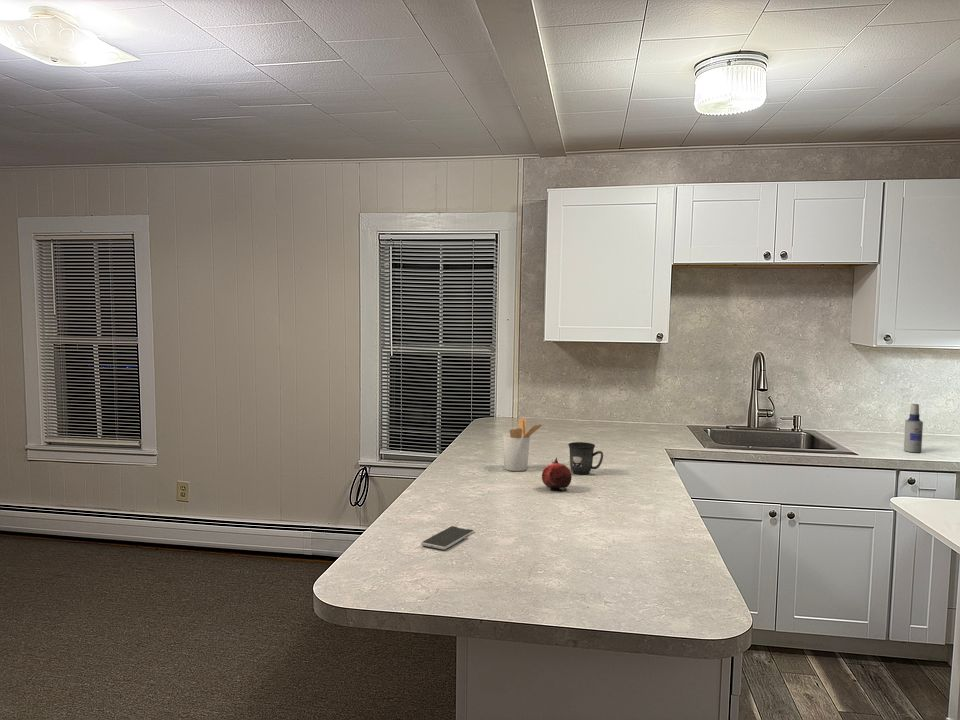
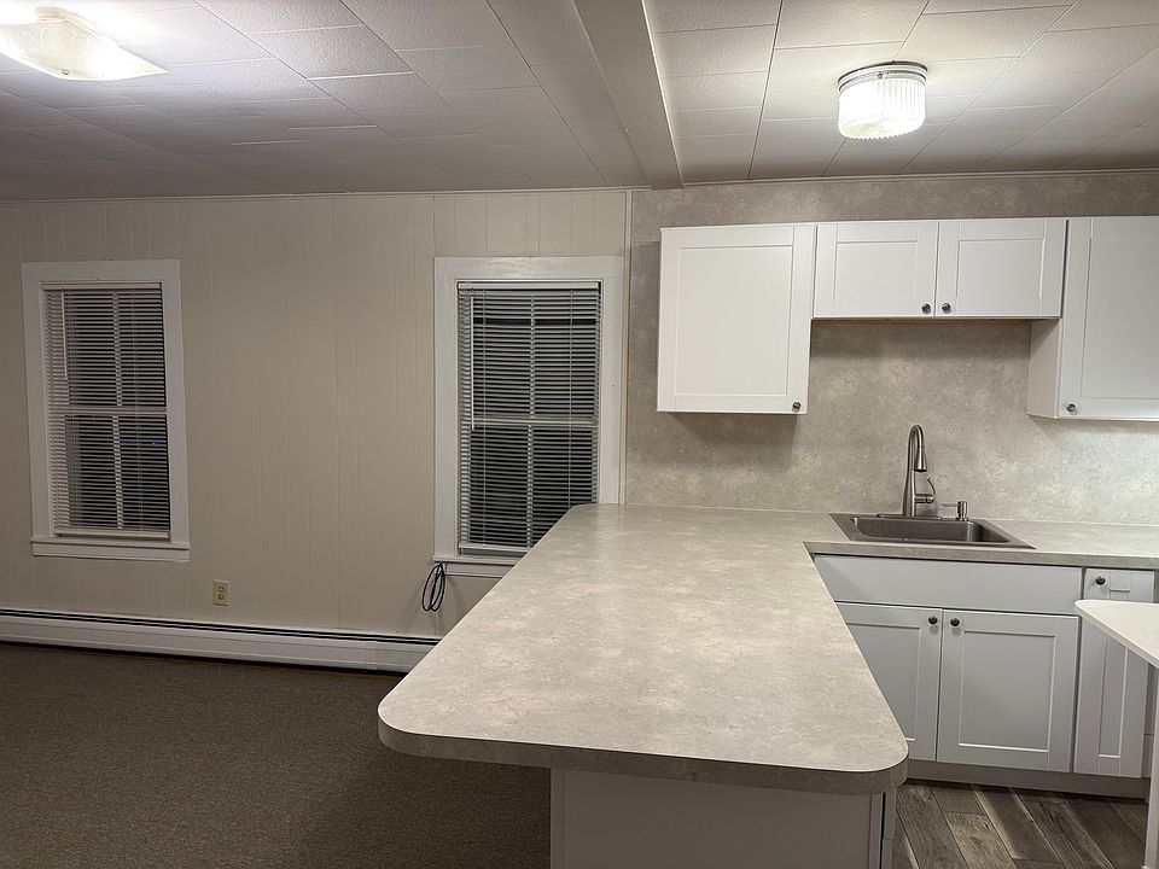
- spray bottle [903,403,924,453]
- fruit [541,457,573,491]
- smartphone [420,525,475,551]
- utensil holder [502,417,544,472]
- mug [567,441,604,475]
